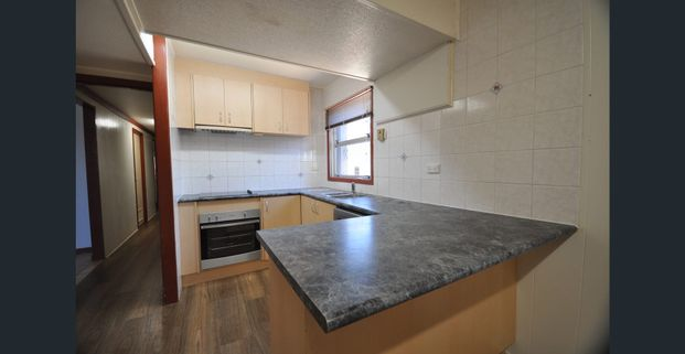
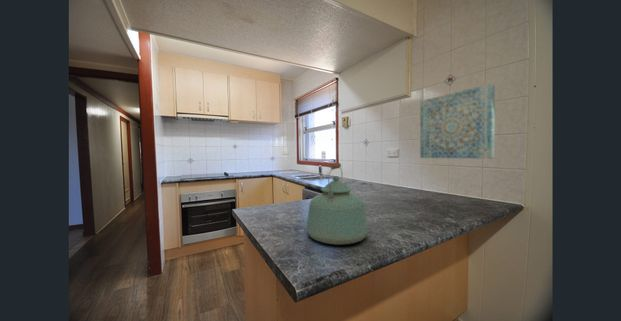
+ wall art [419,83,496,159]
+ kettle [305,162,369,246]
